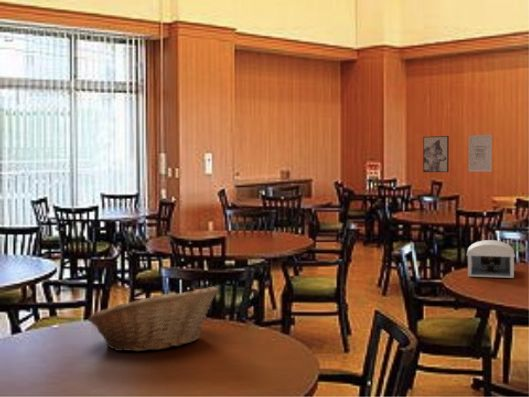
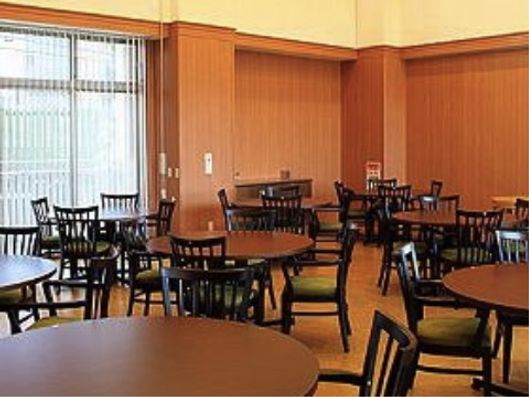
- wall art [468,134,493,173]
- wall art [422,135,450,173]
- fruit basket [86,285,219,352]
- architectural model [465,239,516,279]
